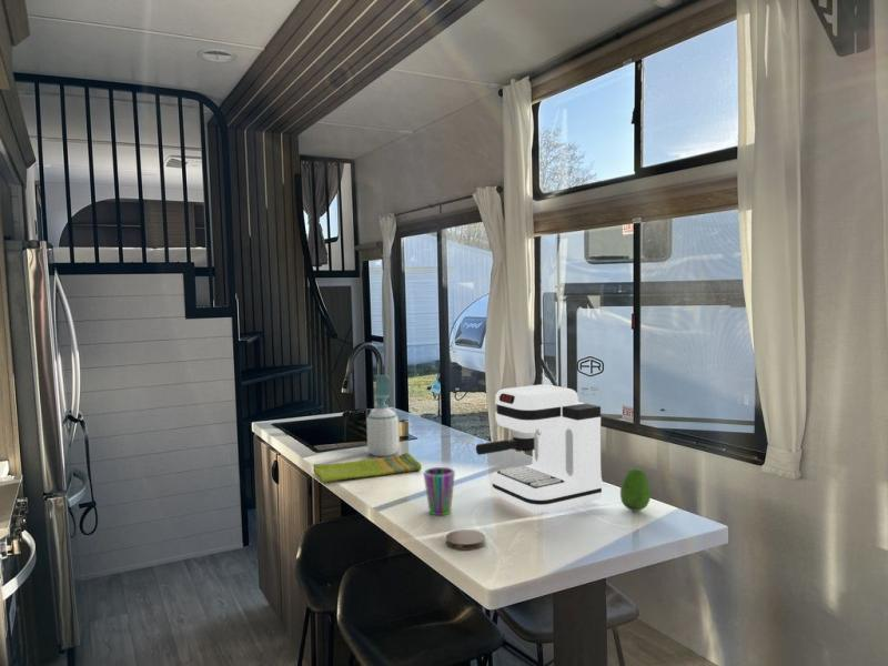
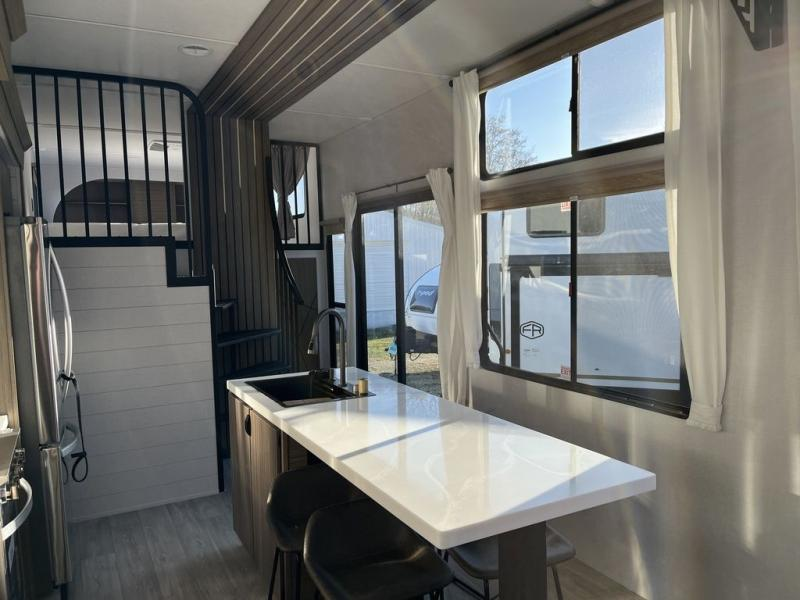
- dish towel [313,452,423,484]
- coaster [445,528,486,551]
- cup [422,466,456,516]
- coffee maker [475,384,603,515]
- soap bottle [365,374,400,457]
- fruit [619,467,652,513]
